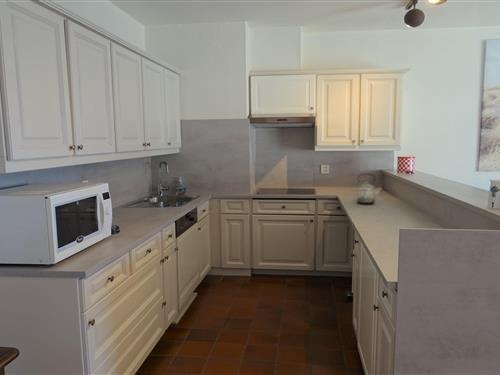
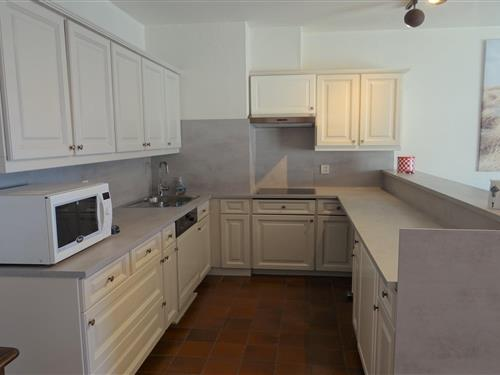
- kettle [356,173,384,205]
